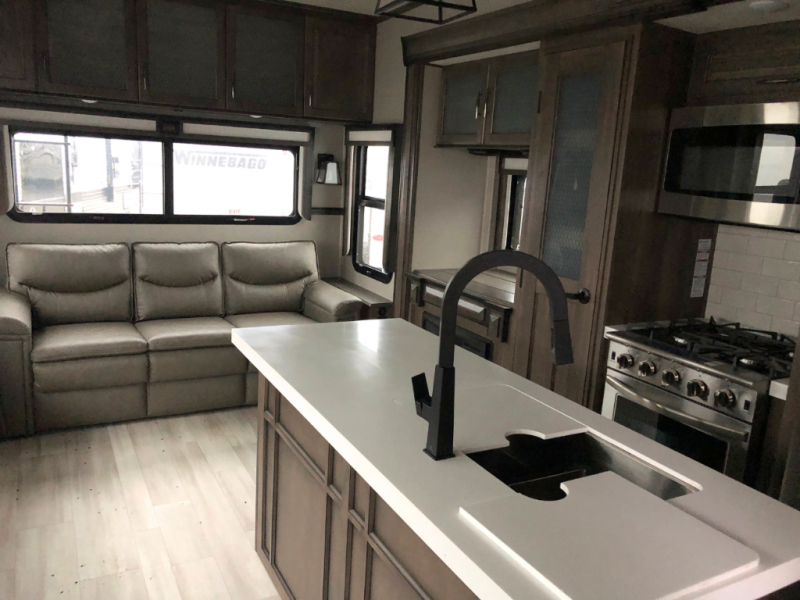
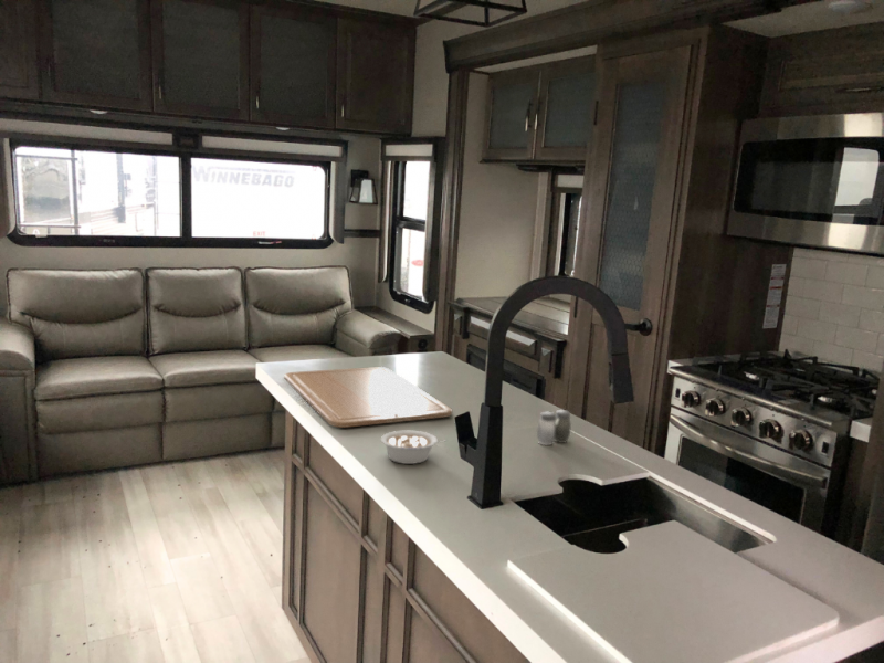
+ salt and pepper shaker [536,409,572,446]
+ chopping board [283,366,453,429]
+ legume [380,430,449,465]
